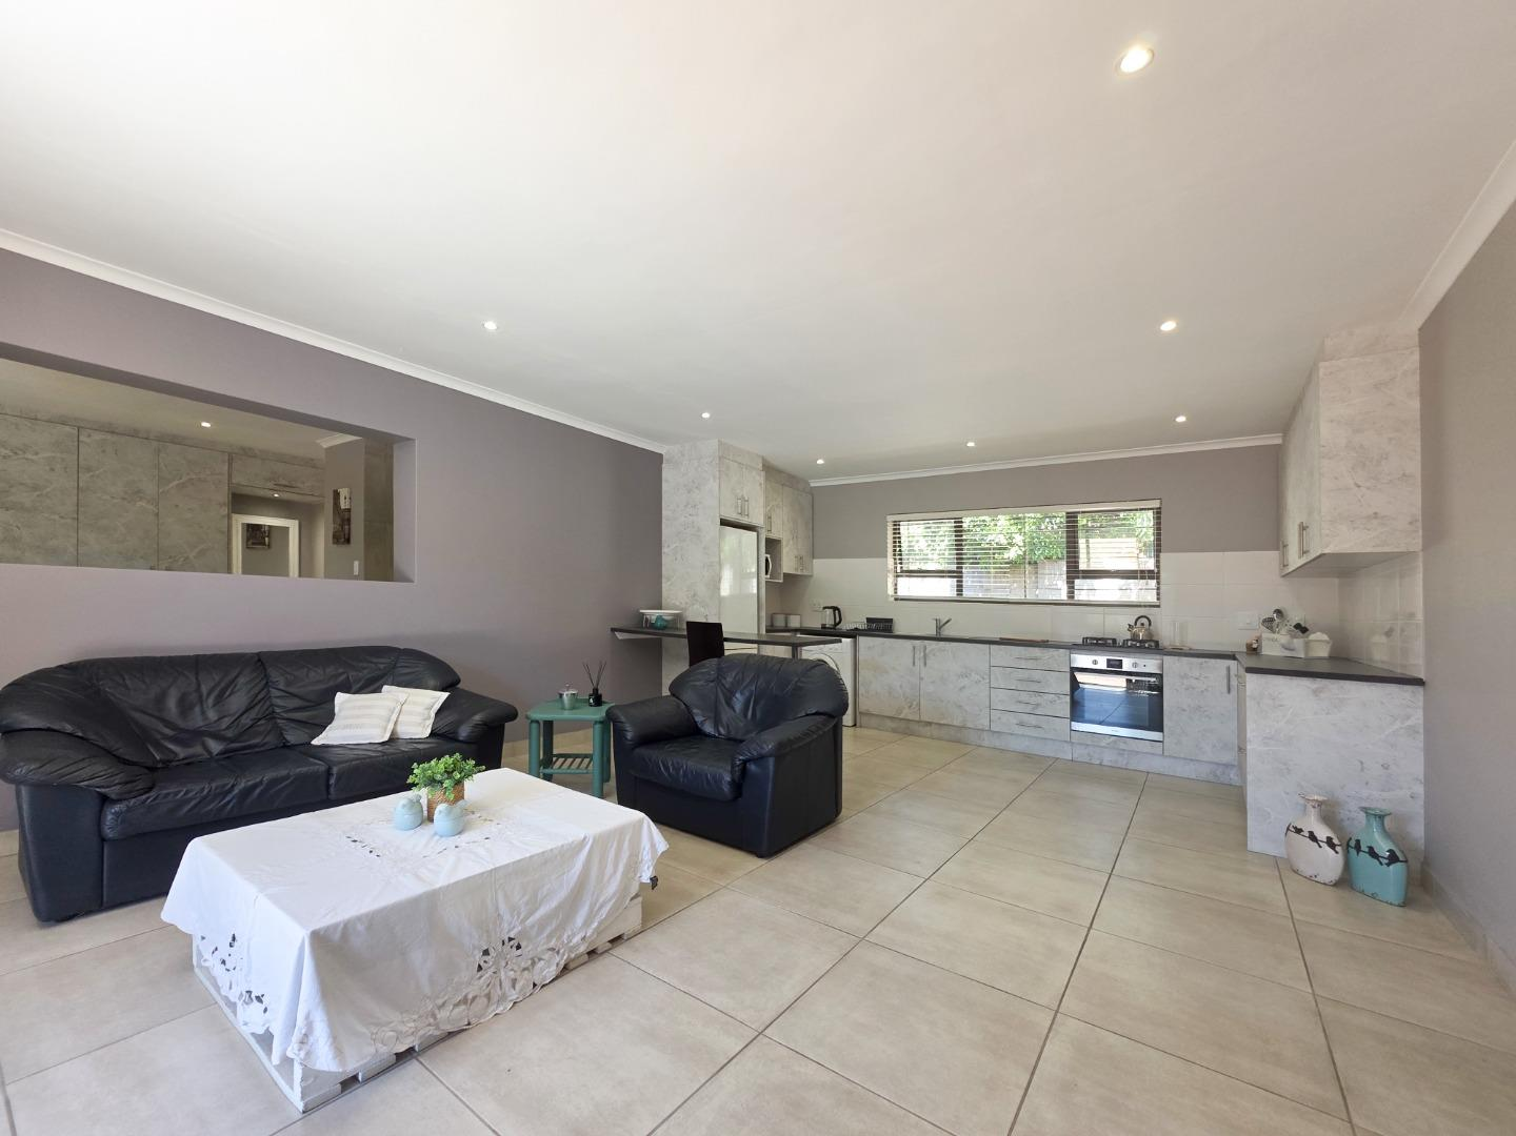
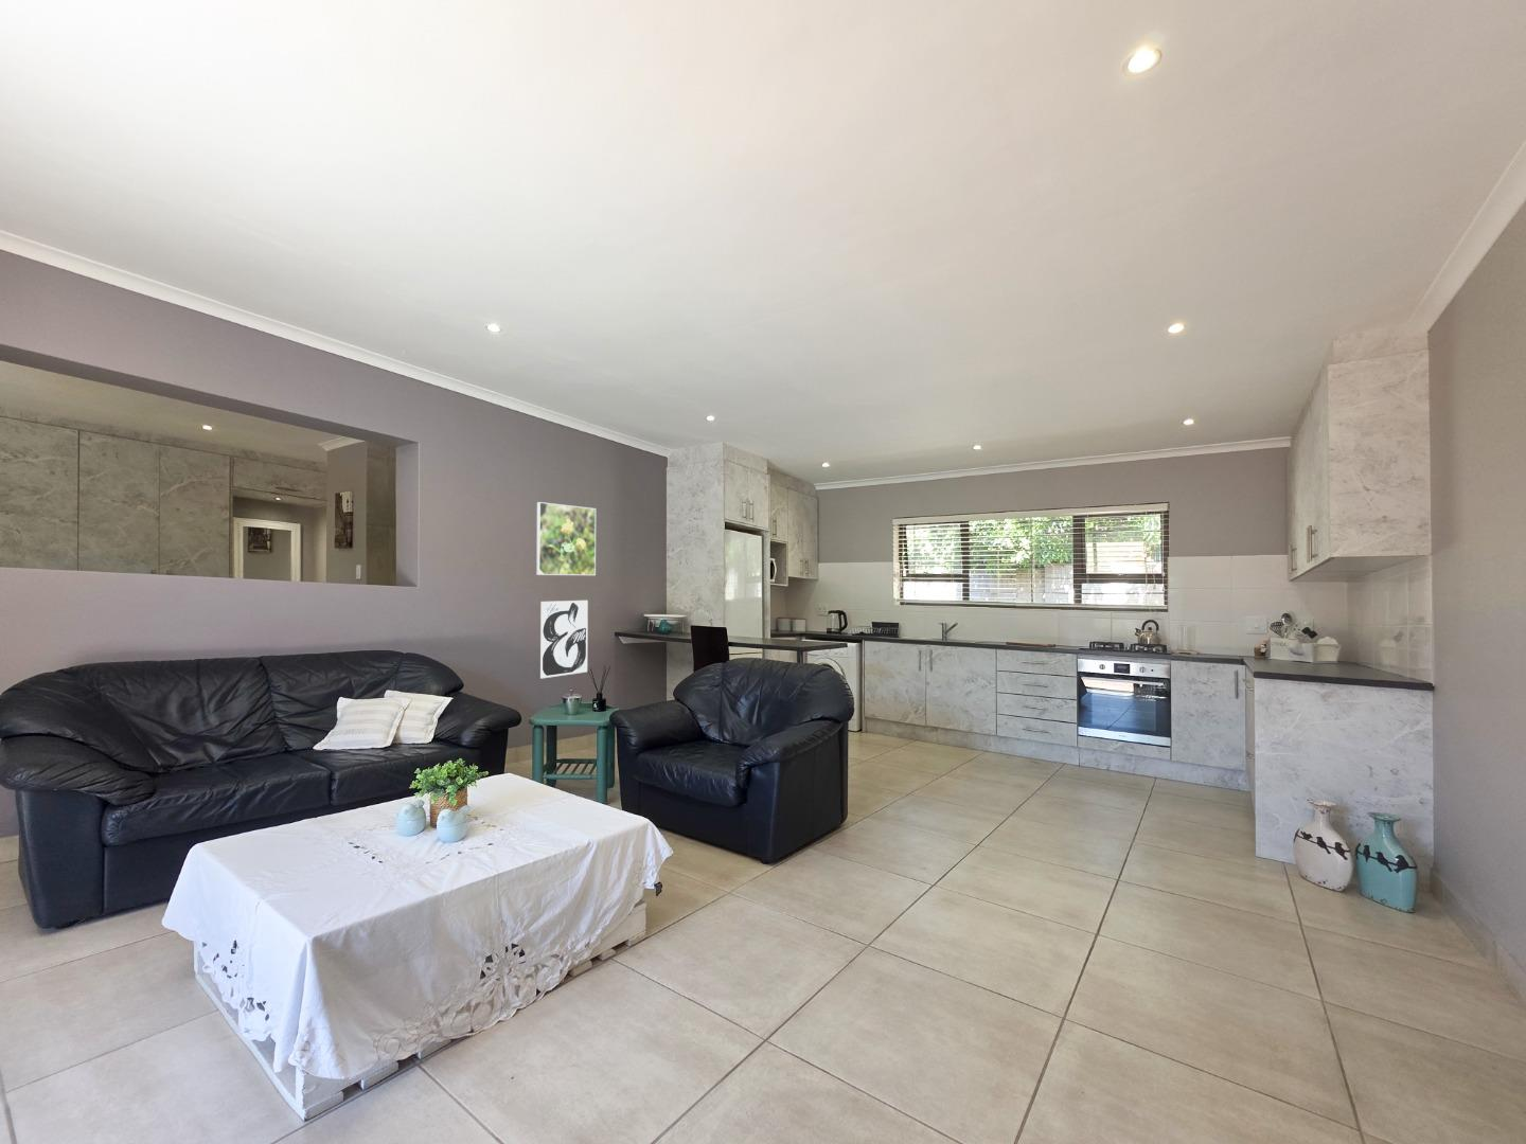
+ wall art [540,600,589,680]
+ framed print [535,501,597,577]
